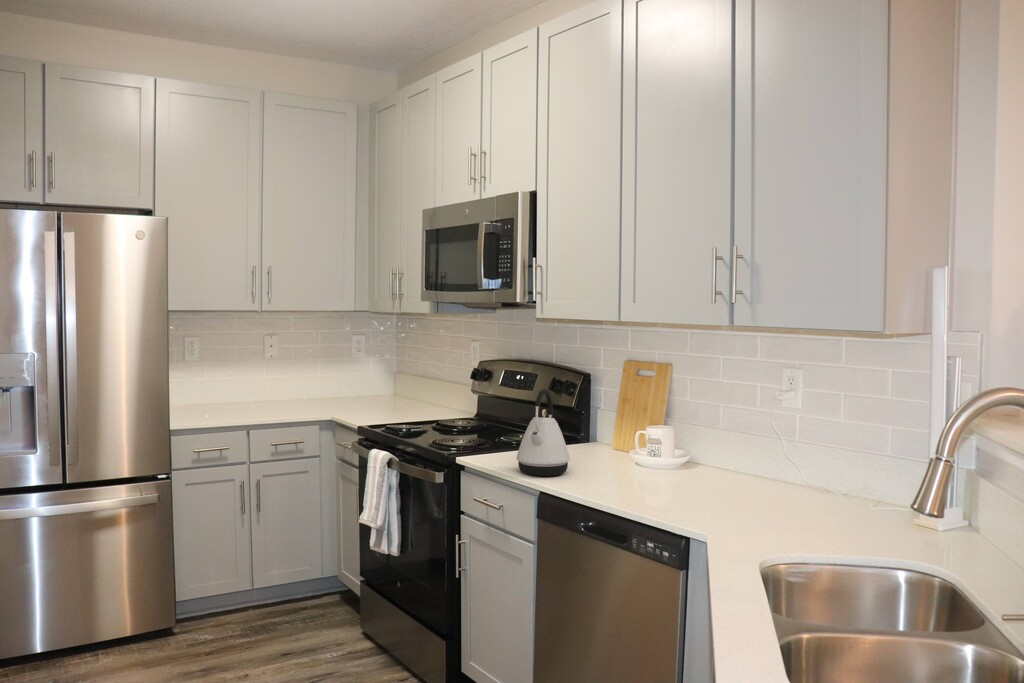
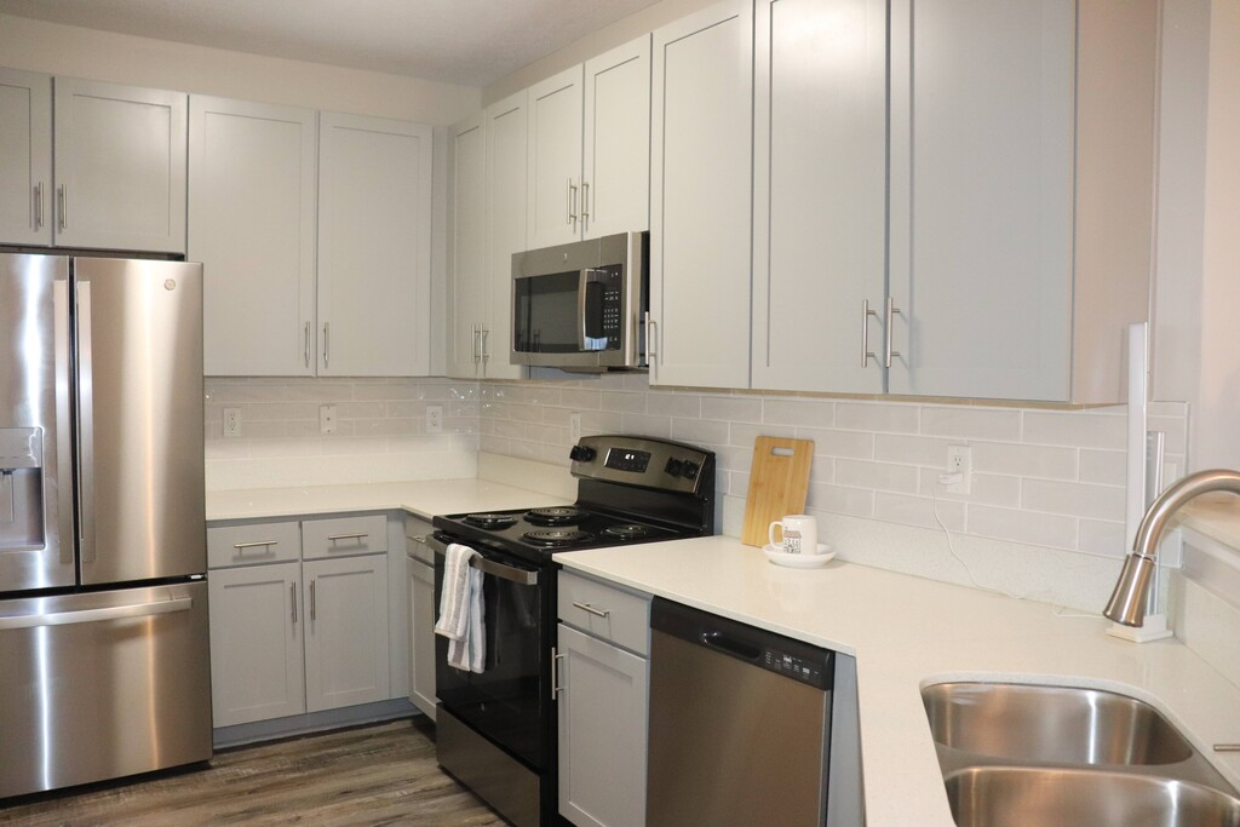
- kettle [516,388,571,477]
